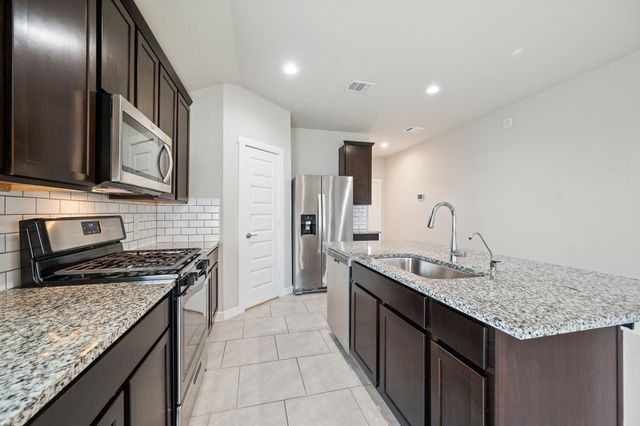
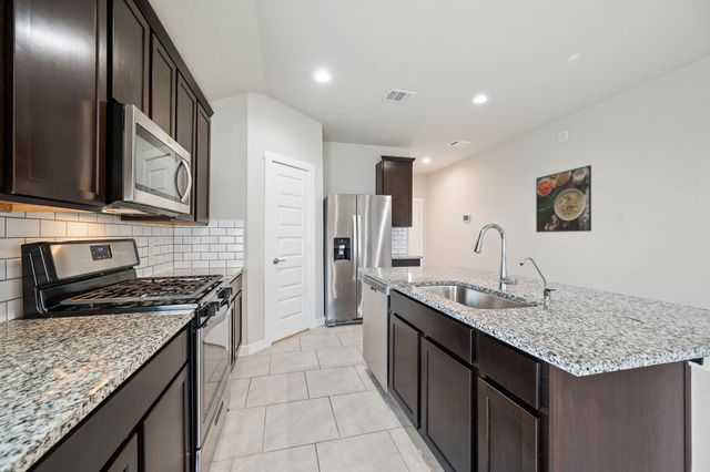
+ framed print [535,164,592,234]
